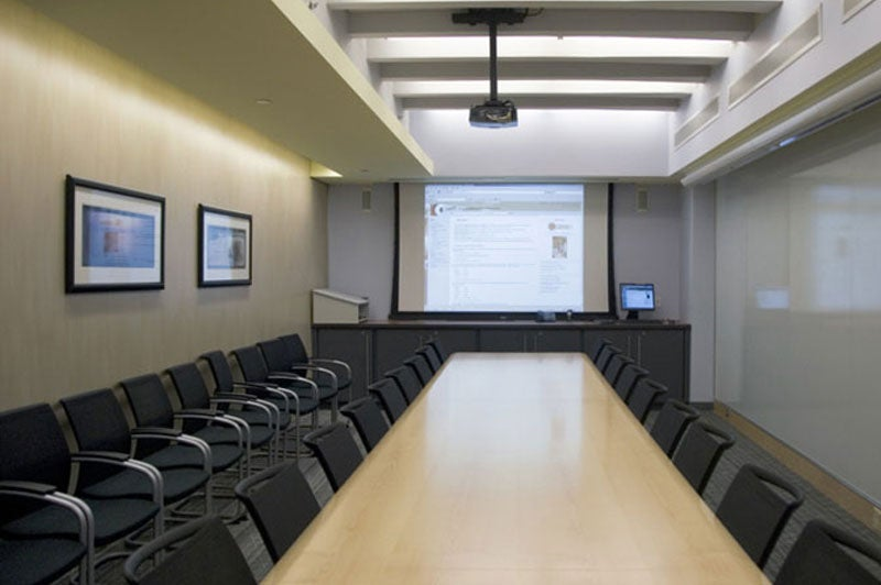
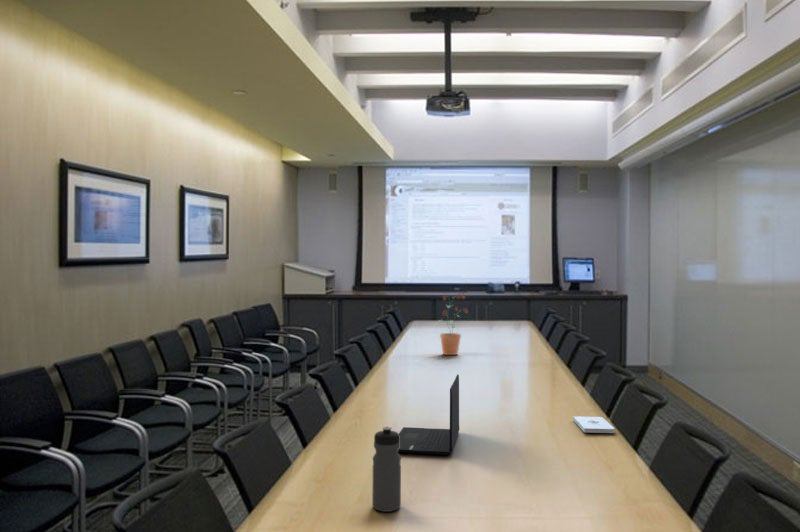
+ potted plant [436,292,469,356]
+ notepad [572,415,616,434]
+ laptop [398,373,460,456]
+ water bottle [371,426,402,513]
